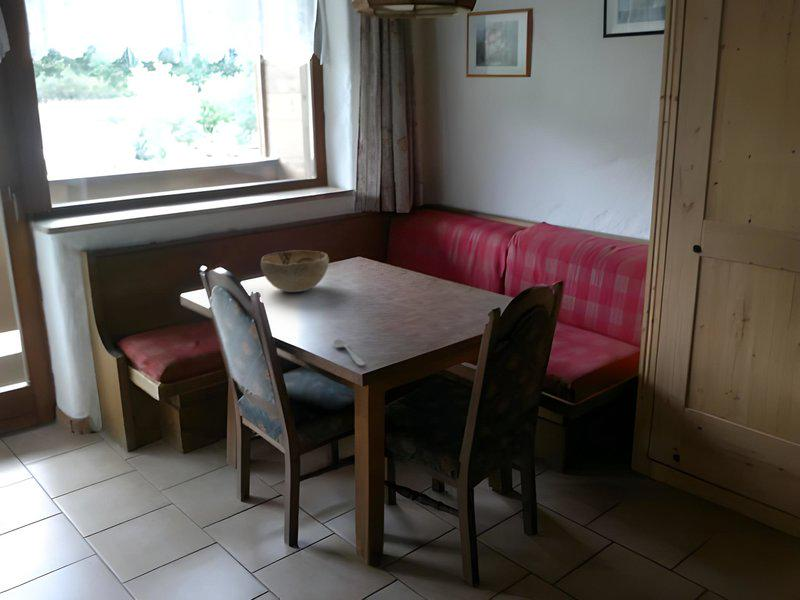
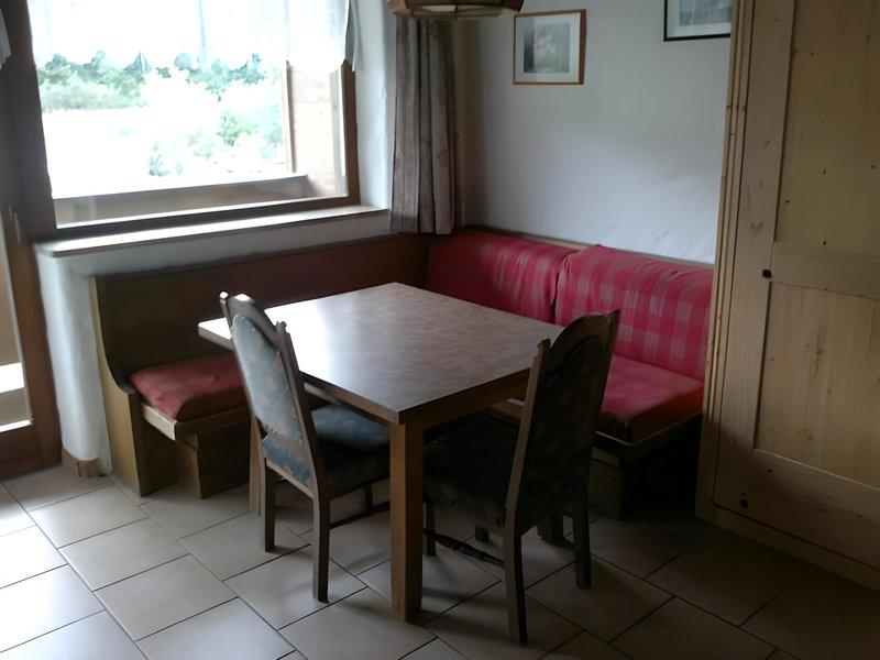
- decorative bowl [260,249,330,293]
- spoon [333,338,366,367]
